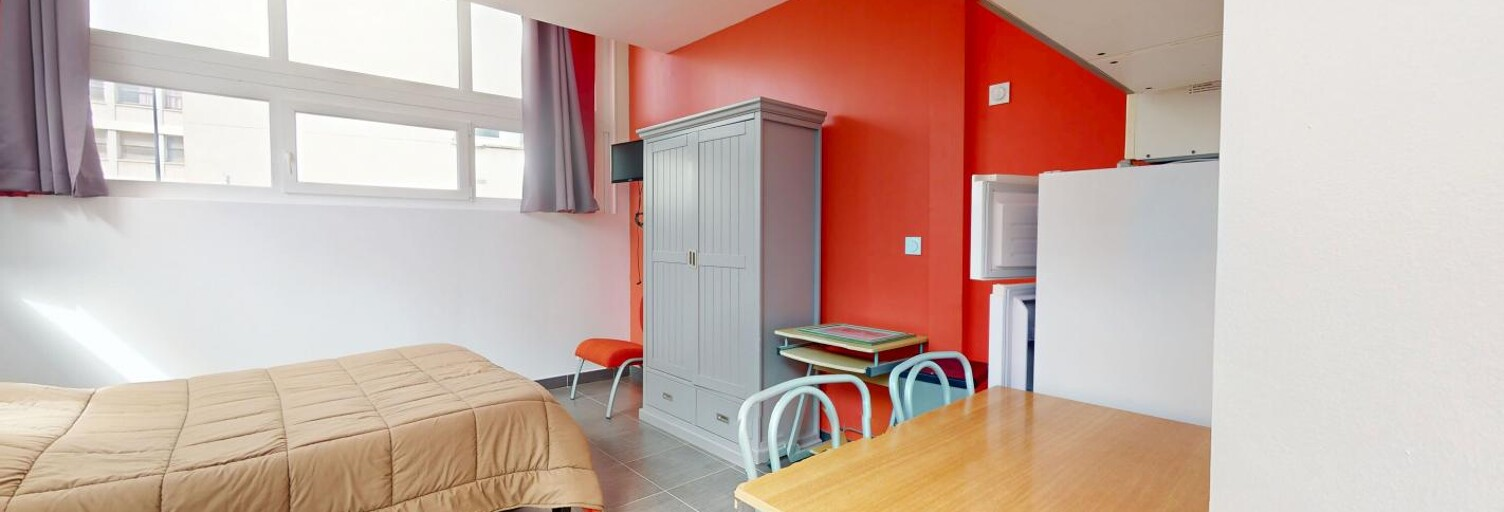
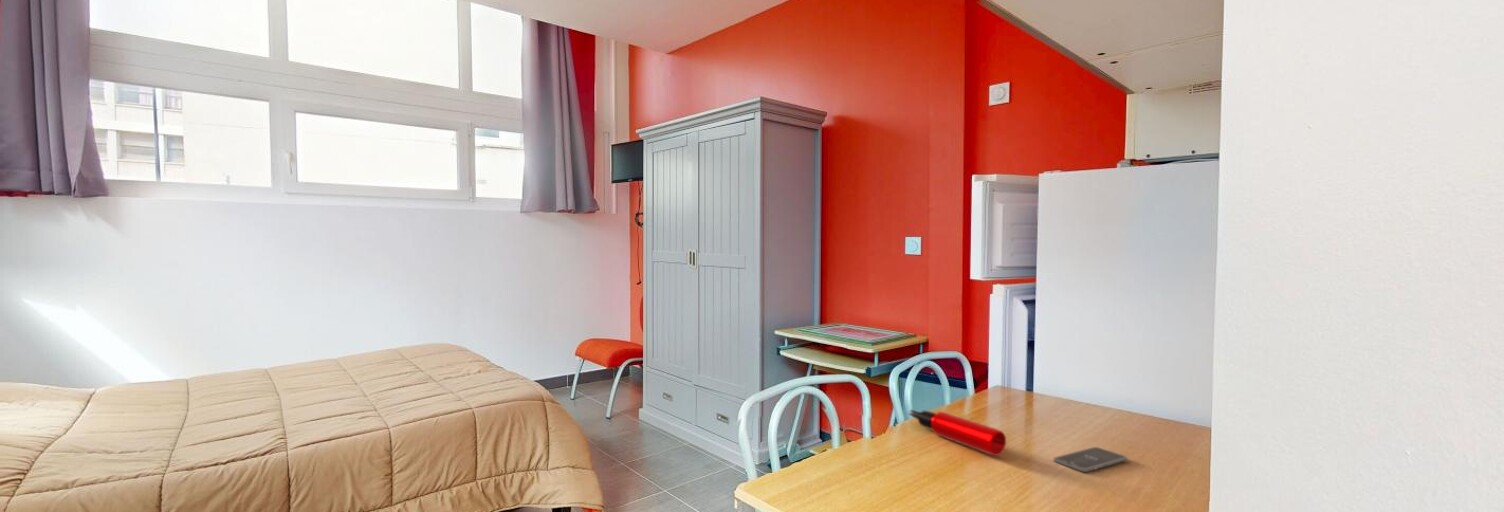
+ smartphone [1053,446,1128,473]
+ water bottle [908,409,1007,457]
